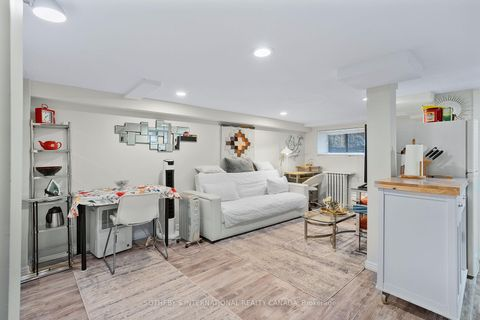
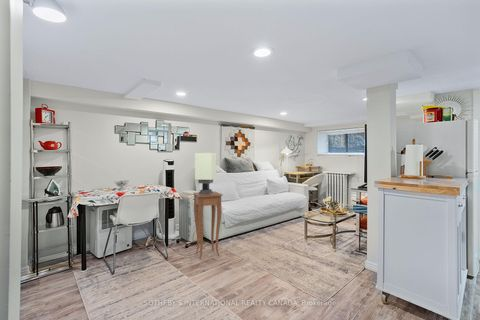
+ side table [192,191,224,261]
+ table lamp [194,152,217,194]
